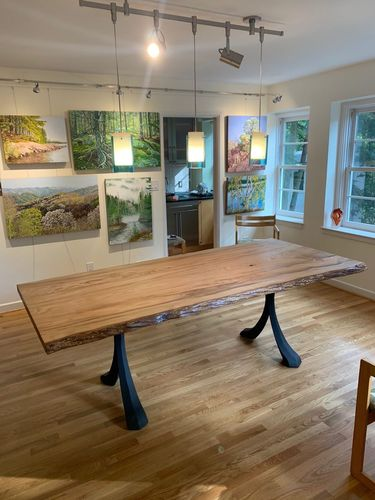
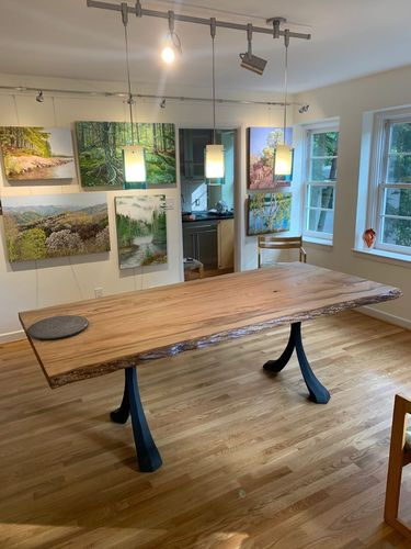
+ plate [25,314,90,340]
